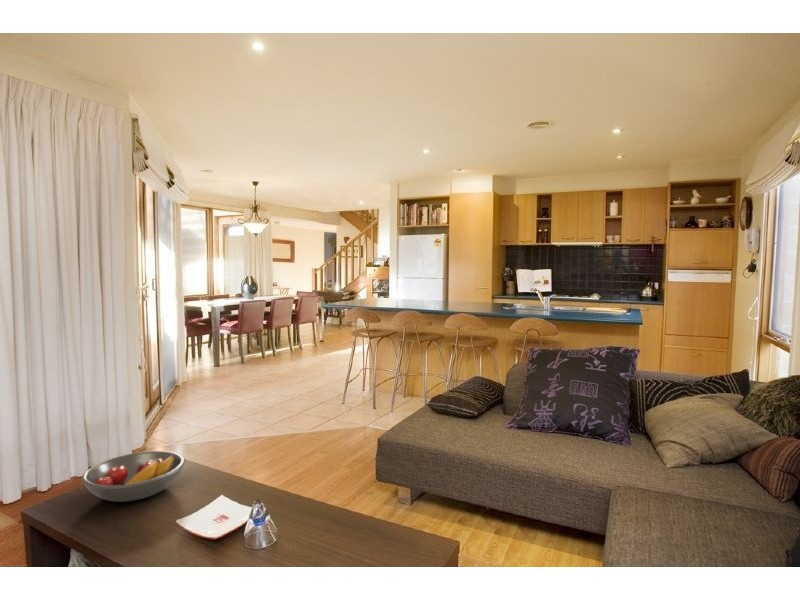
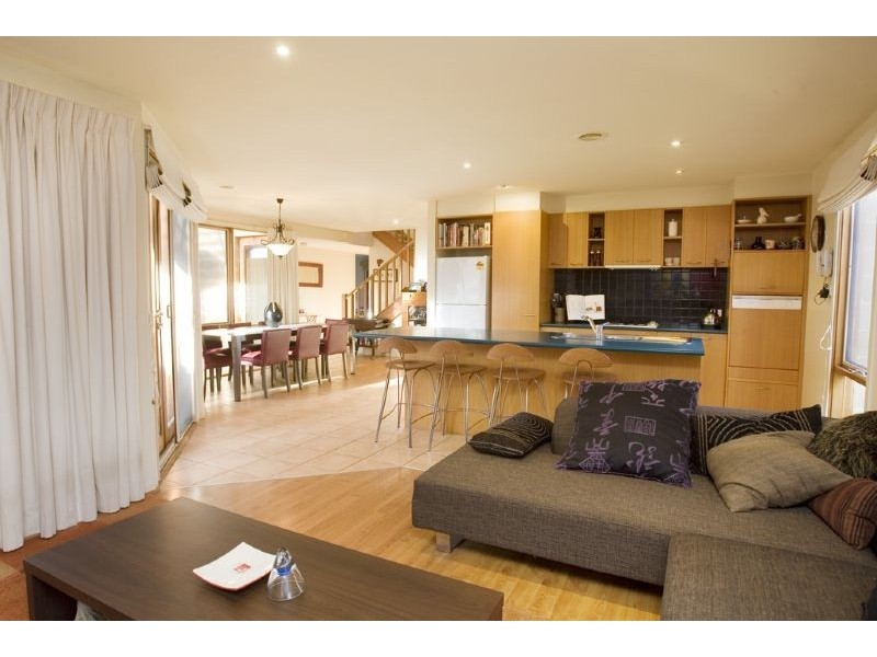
- fruit bowl [80,450,186,503]
